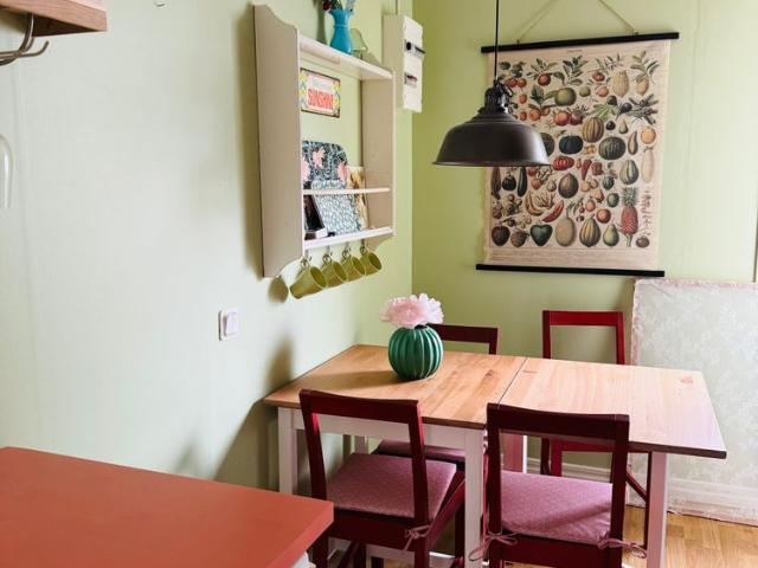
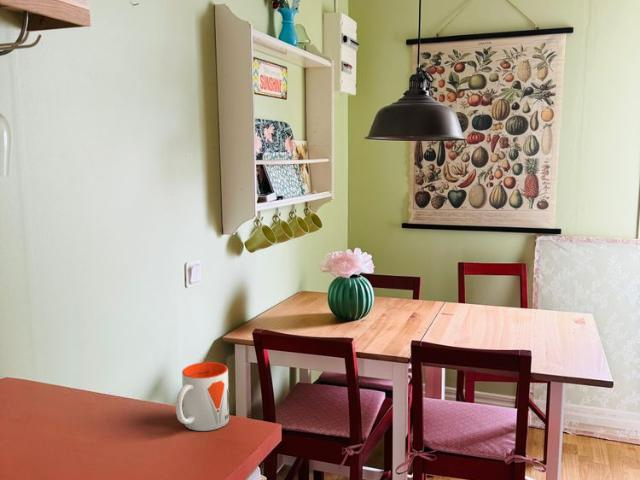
+ mug [175,361,230,432]
